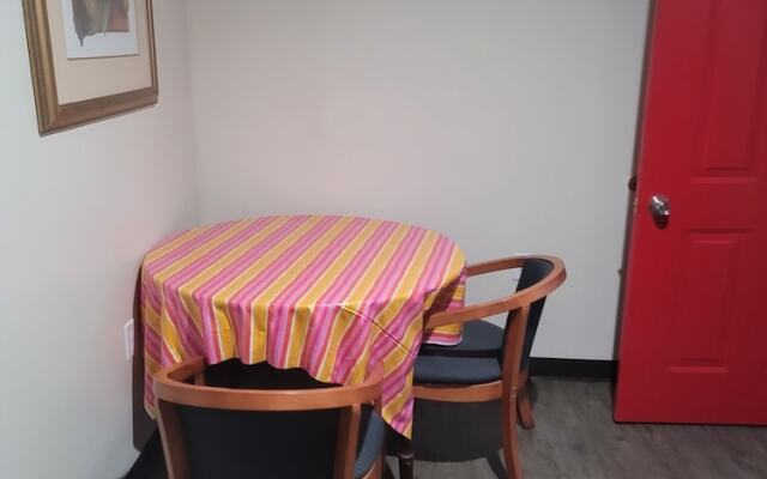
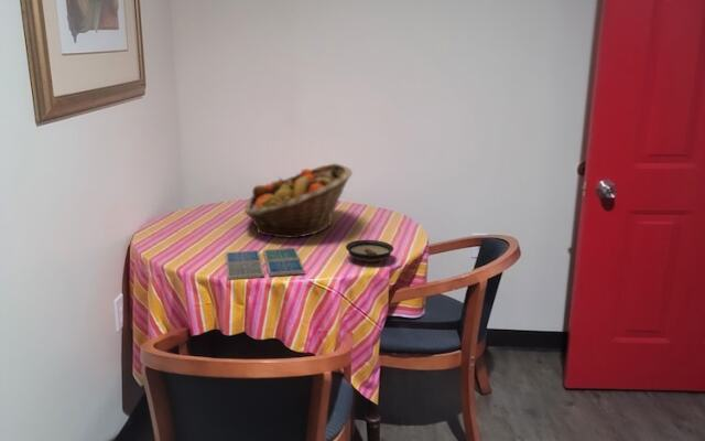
+ drink coaster [225,247,306,281]
+ fruit basket [243,162,354,239]
+ saucer [345,239,394,262]
